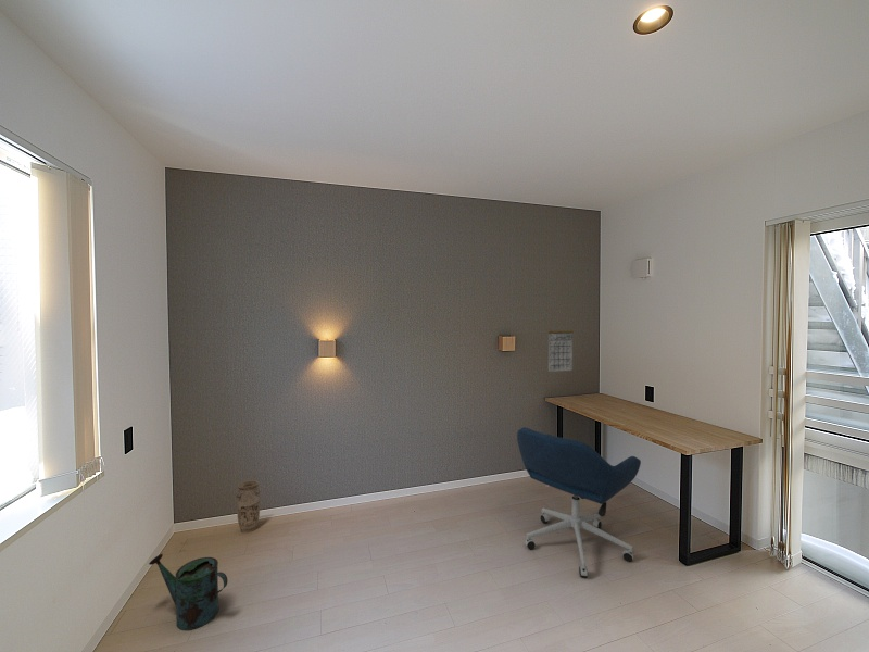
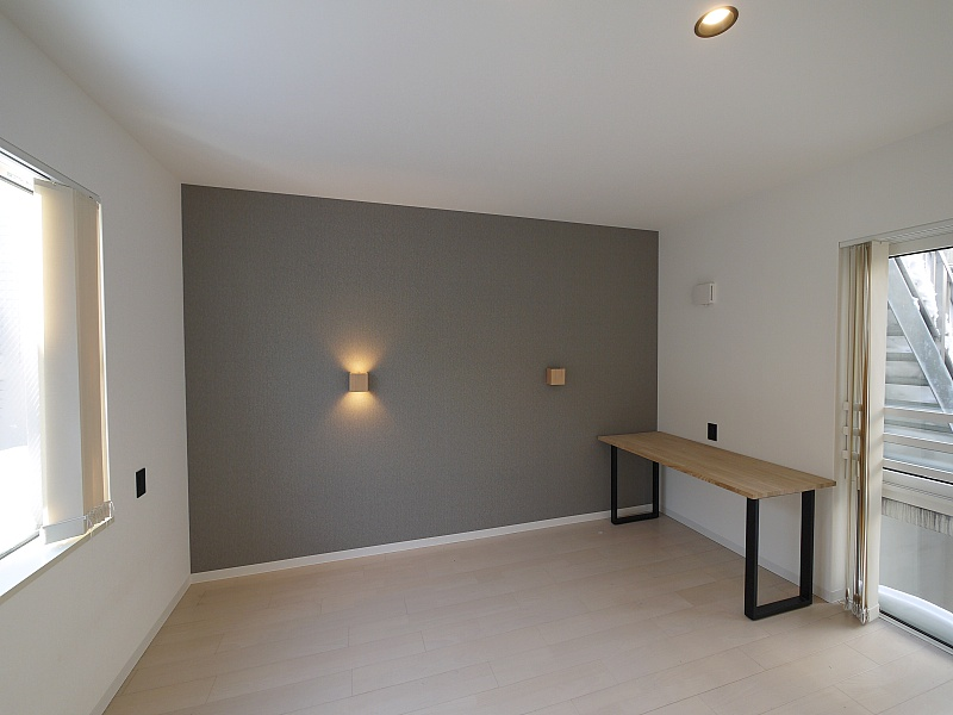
- office chair [516,426,642,578]
- calendar [547,321,575,373]
- vase [235,479,262,534]
- watering can [148,553,228,631]
